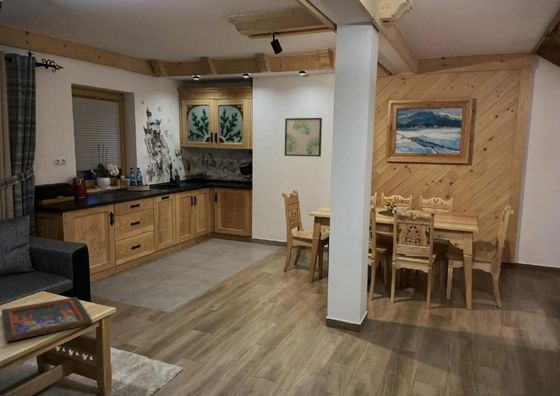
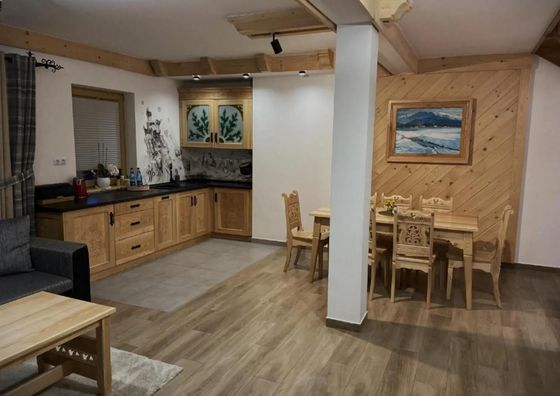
- religious icon [1,296,93,343]
- wall art [284,117,323,158]
